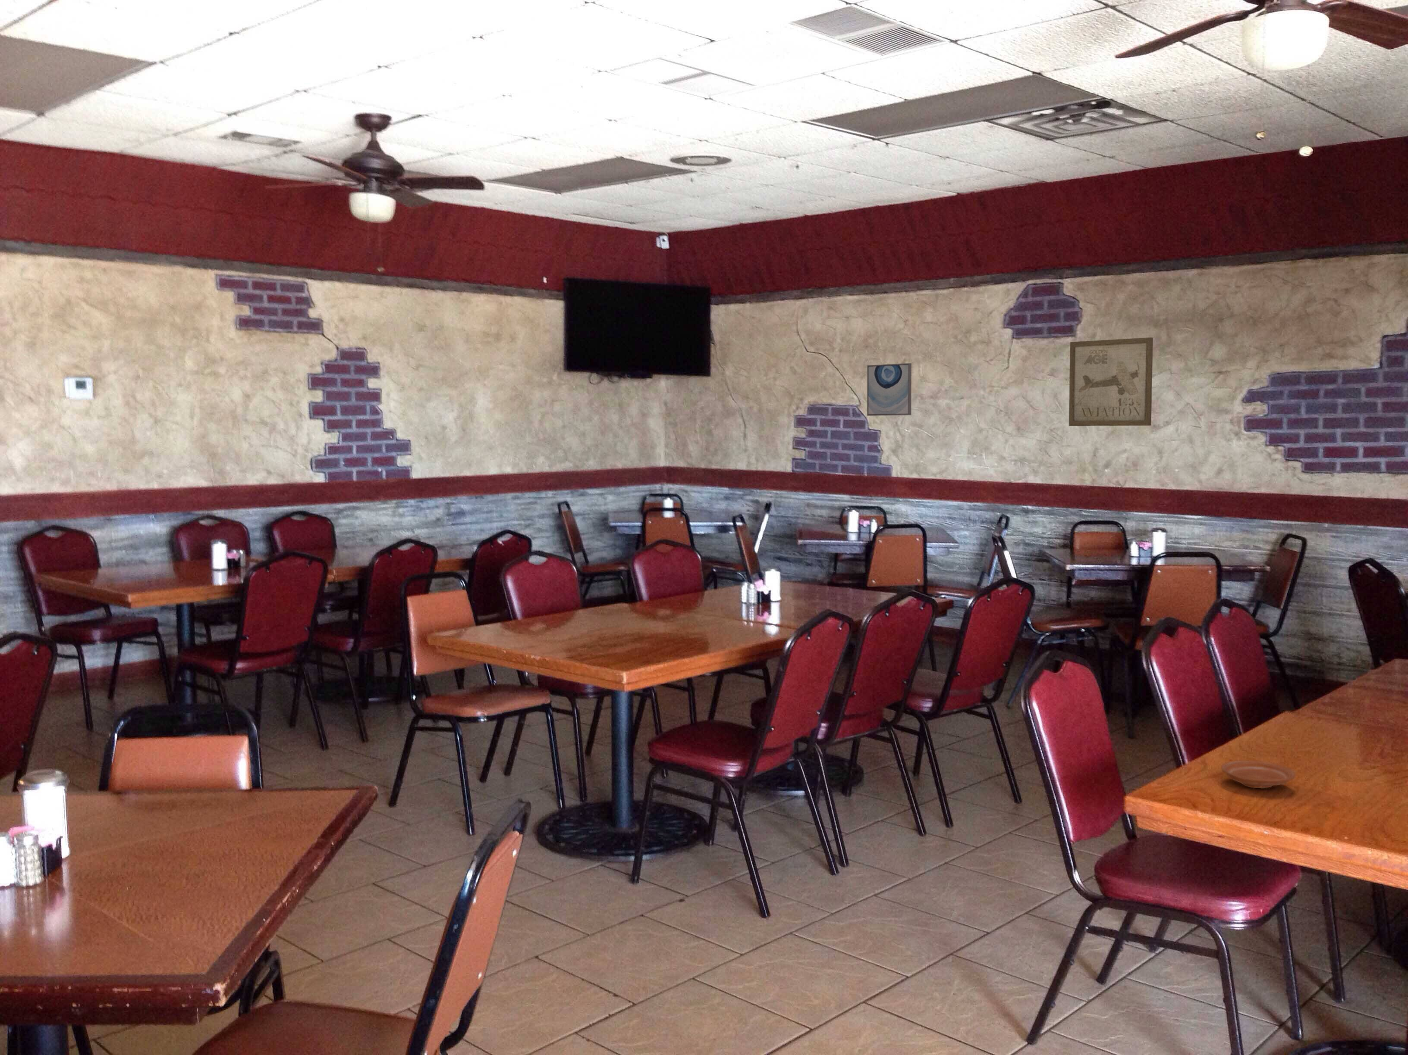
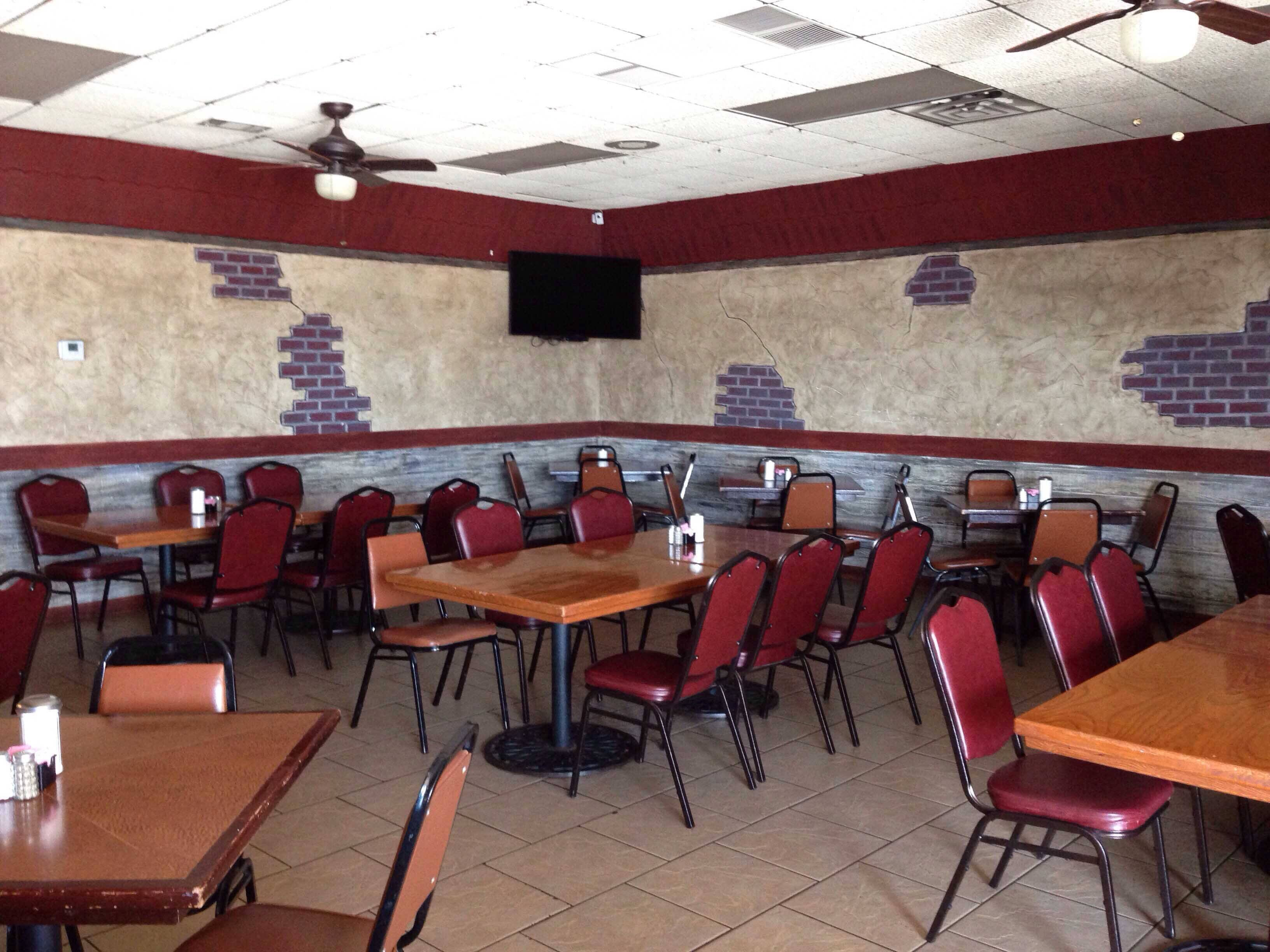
- plate [1221,760,1296,789]
- wall art [867,362,912,417]
- wall art [1069,337,1153,427]
